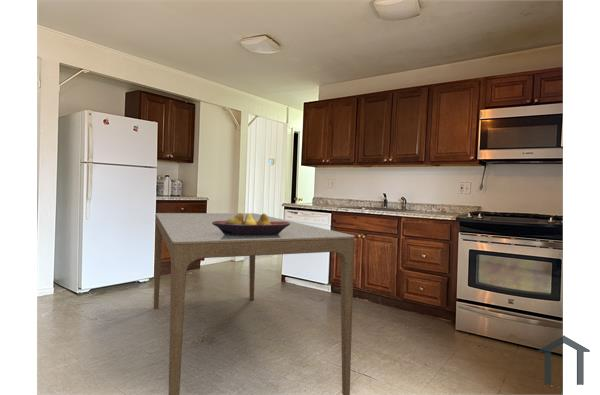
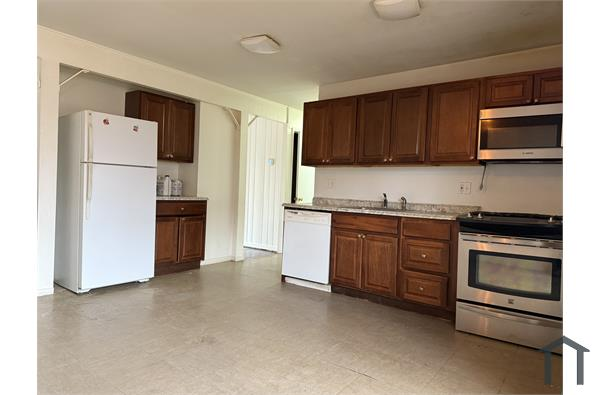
- fruit bowl [212,212,290,236]
- dining table [153,212,355,395]
